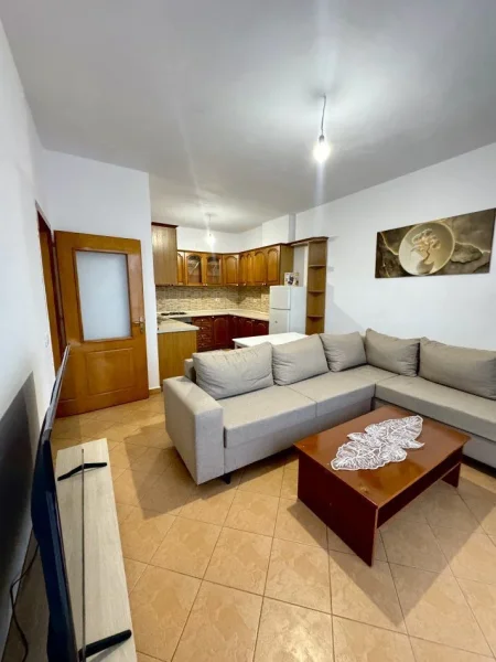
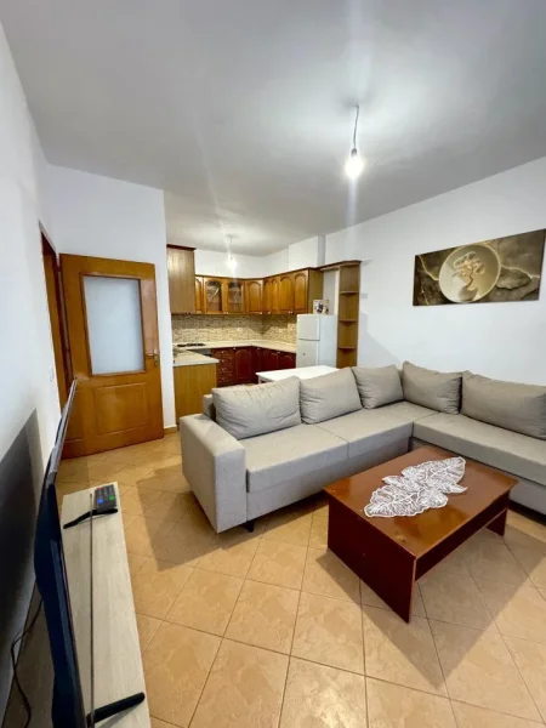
+ remote control [95,483,118,513]
